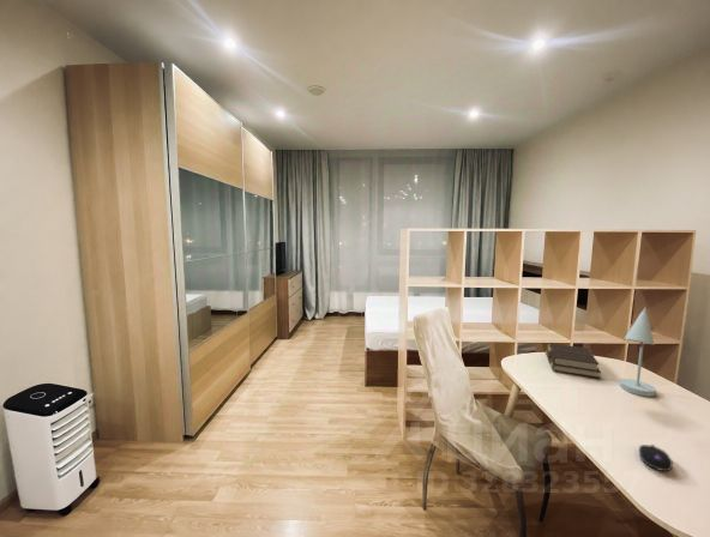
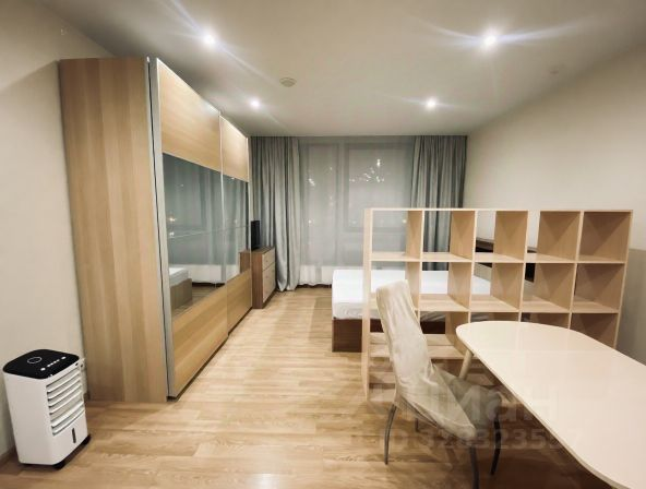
- bible [544,342,602,379]
- computer mouse [638,444,674,472]
- desk lamp [619,307,657,398]
